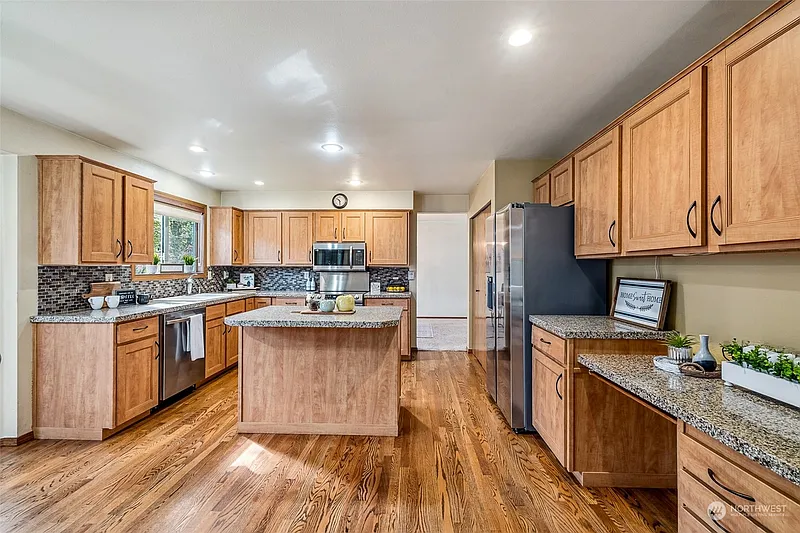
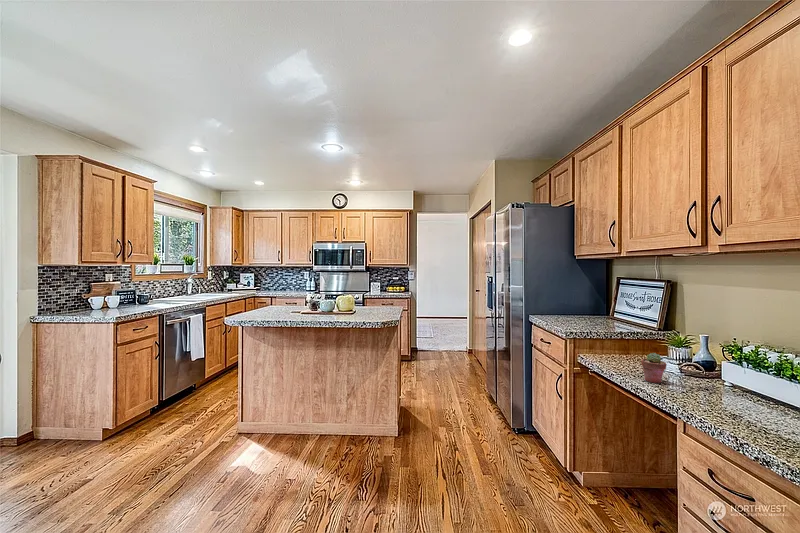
+ potted succulent [640,352,668,384]
